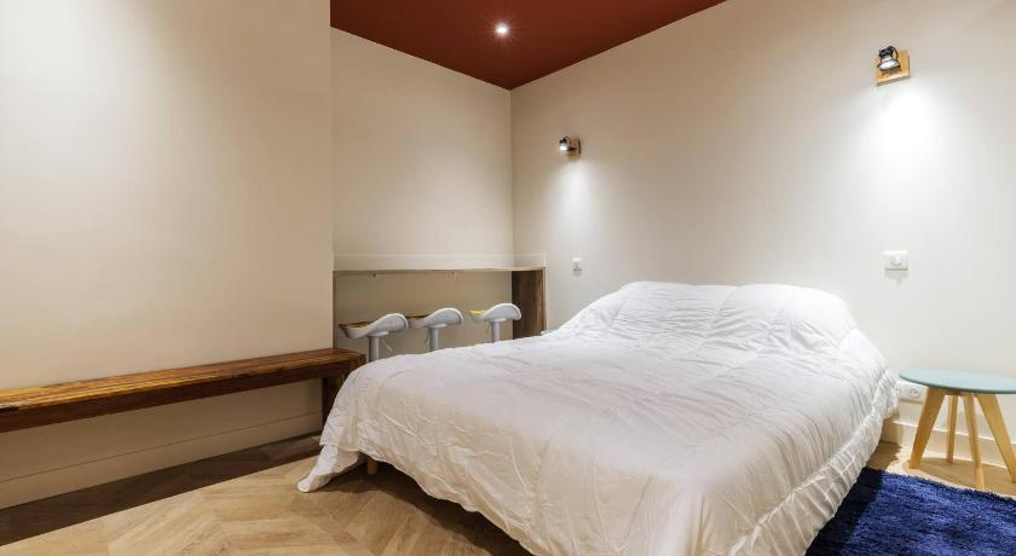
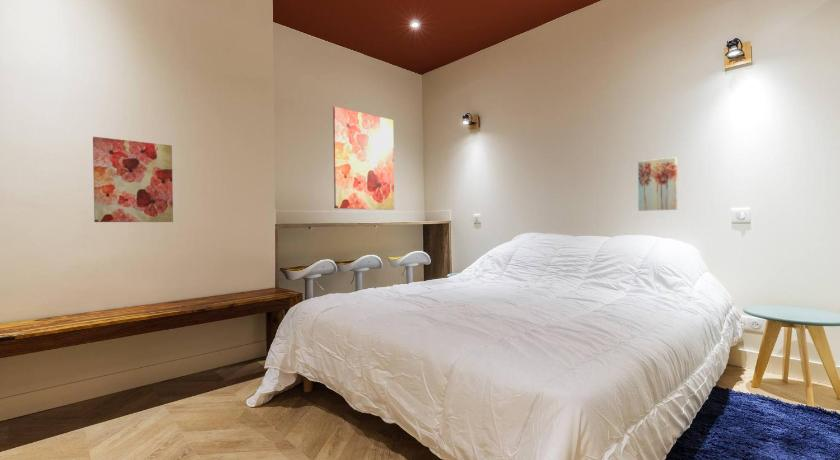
+ wall art [332,106,395,211]
+ wall art [92,136,174,223]
+ wall art [637,156,678,212]
